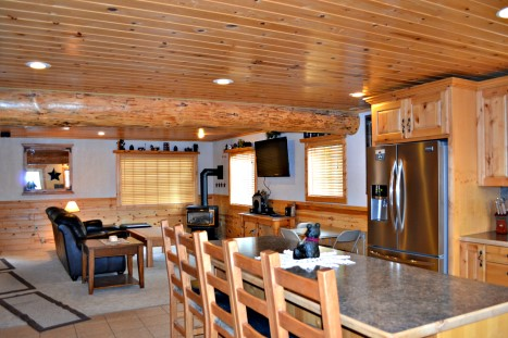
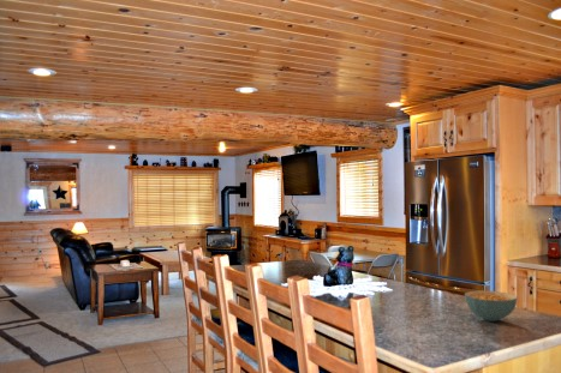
+ cereal bowl [464,289,519,323]
